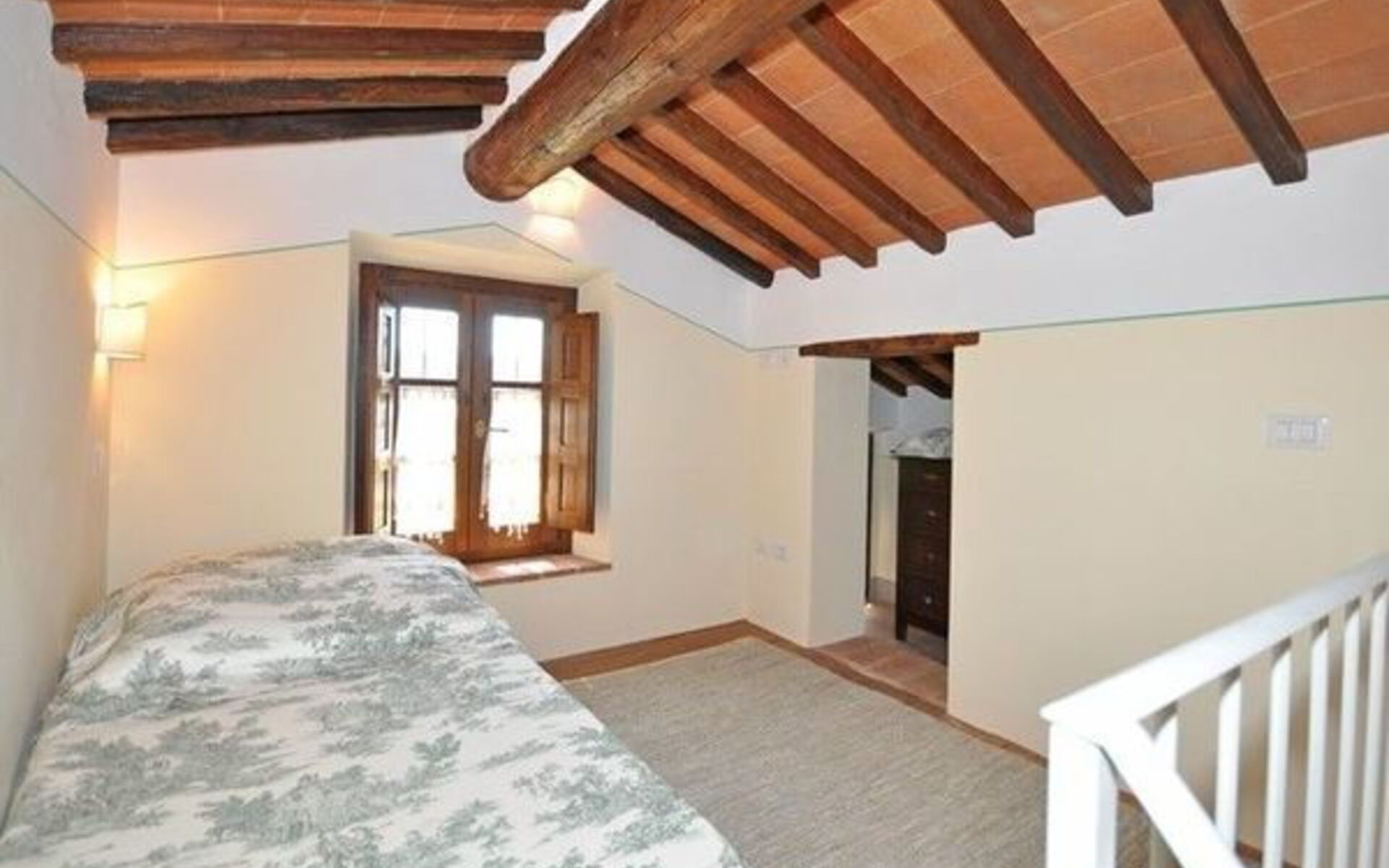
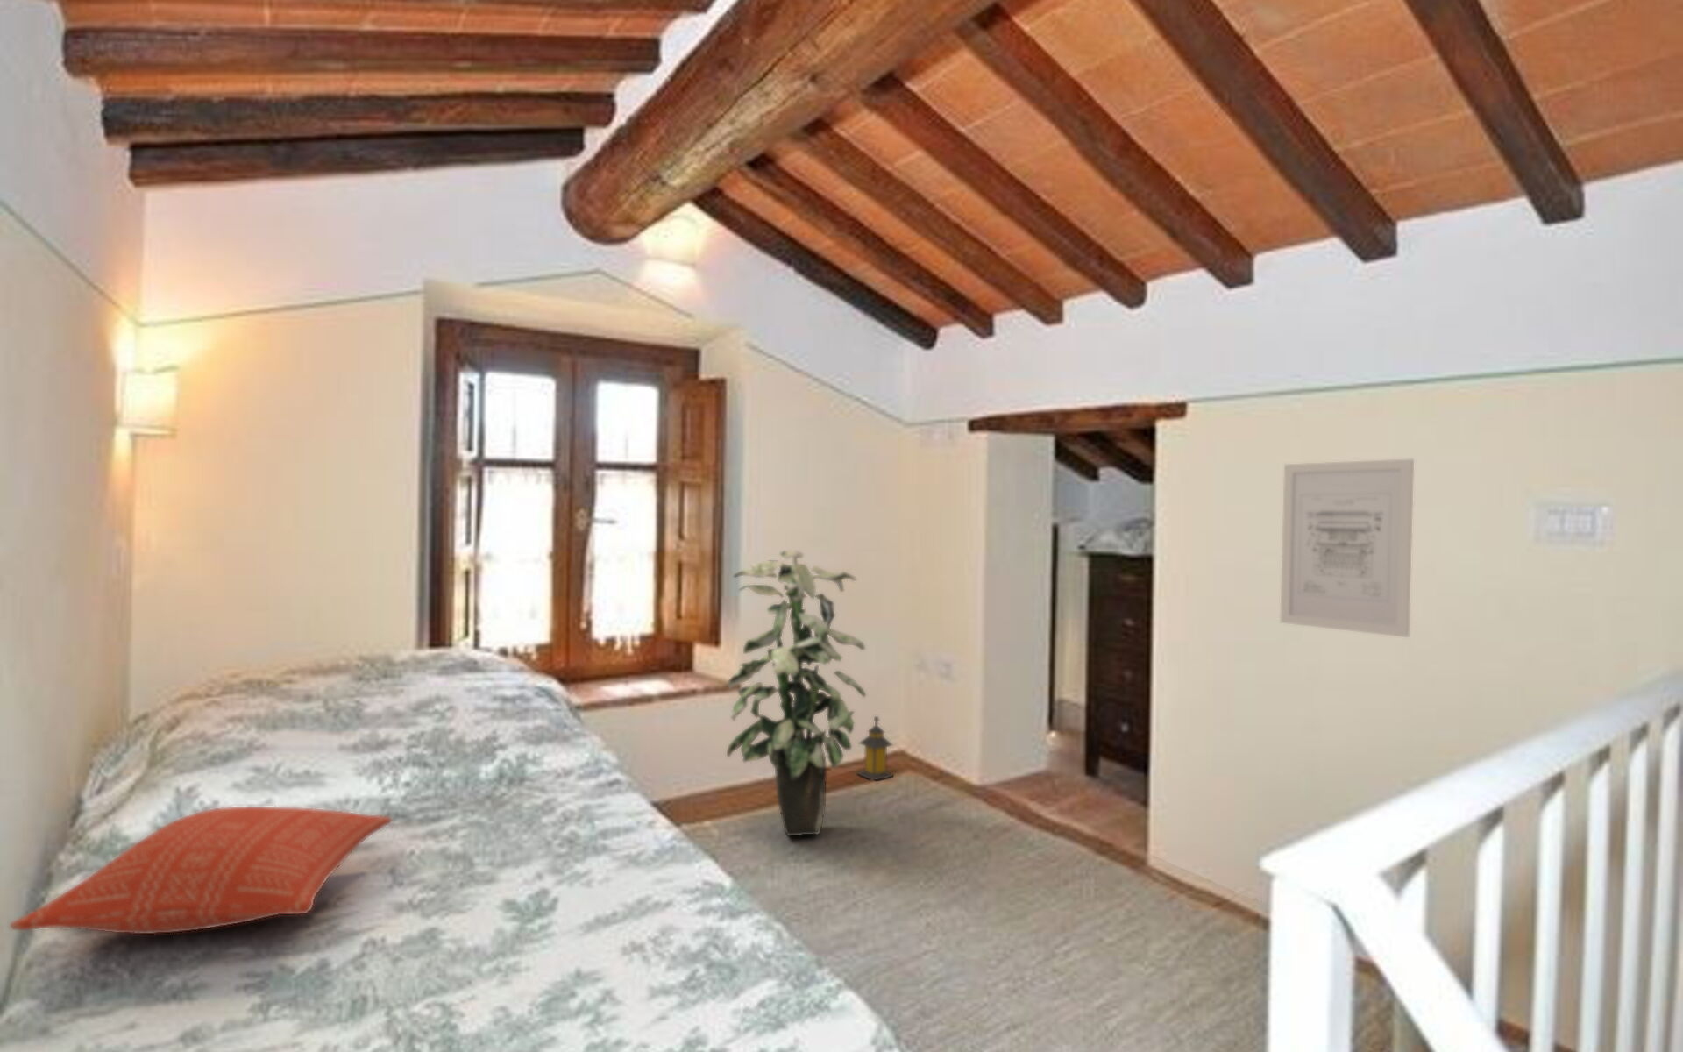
+ pillow [8,806,393,934]
+ indoor plant [726,549,866,836]
+ wall art [1278,458,1415,639]
+ lantern [857,715,894,781]
